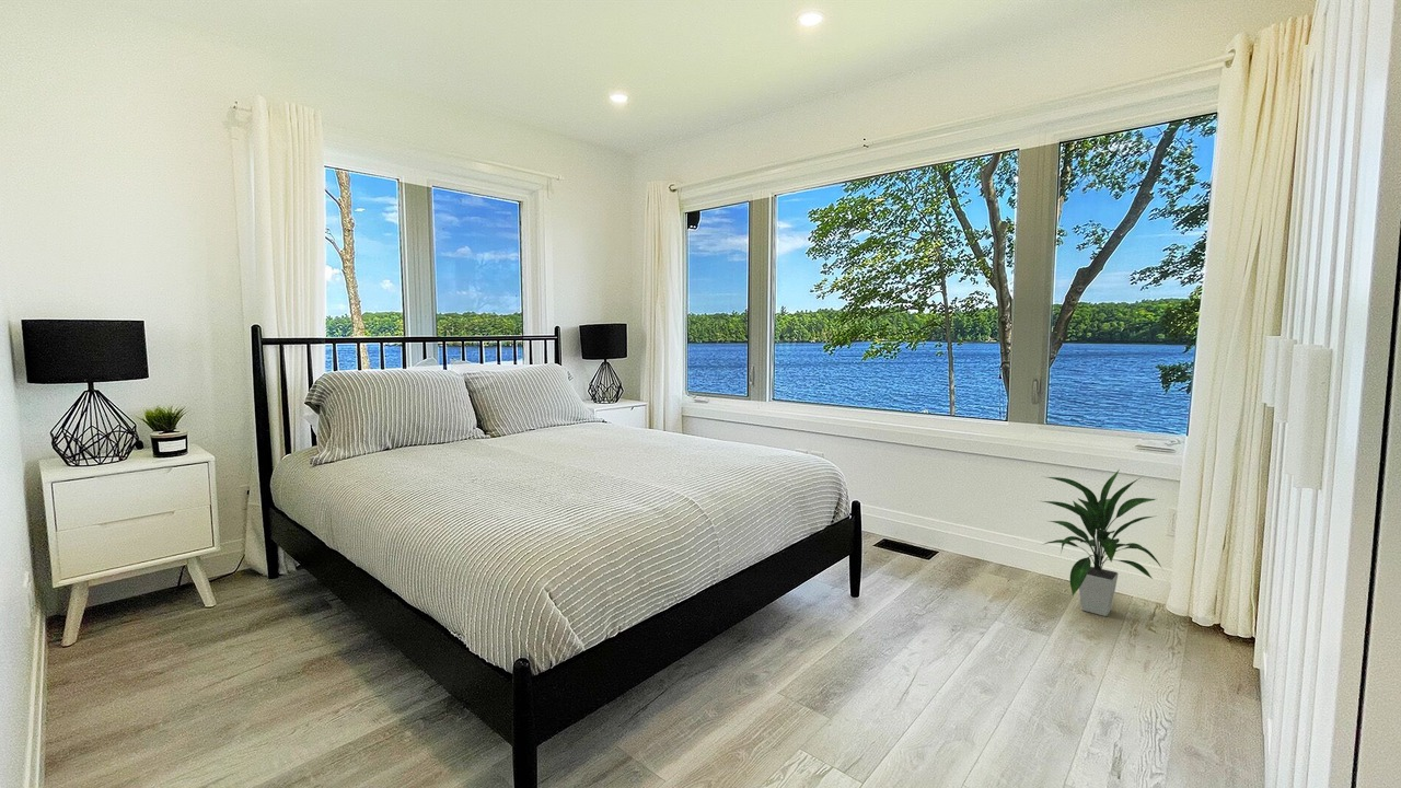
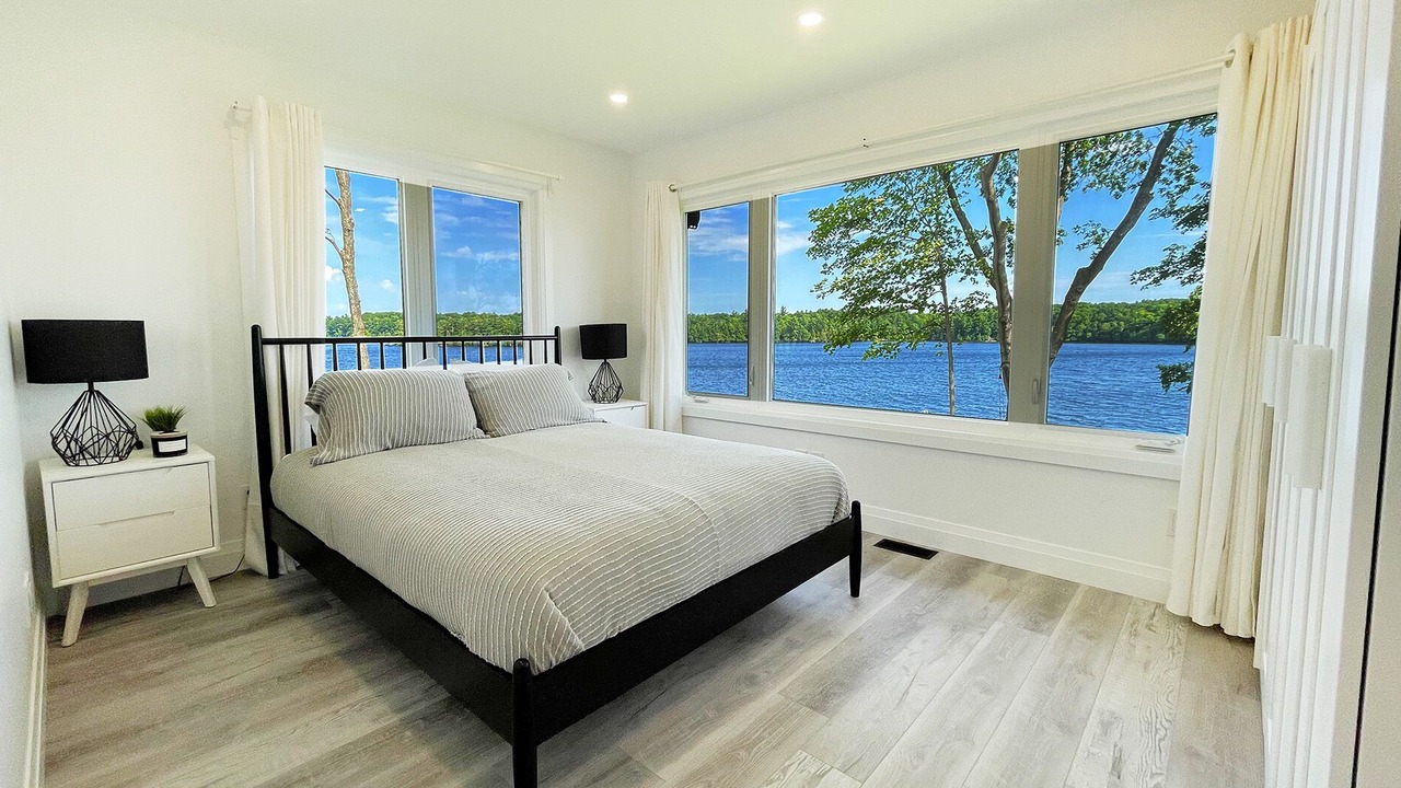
- indoor plant [1037,468,1165,617]
